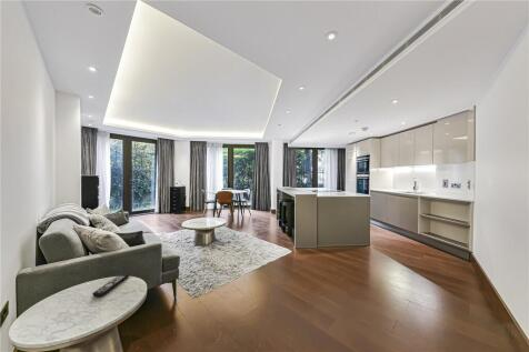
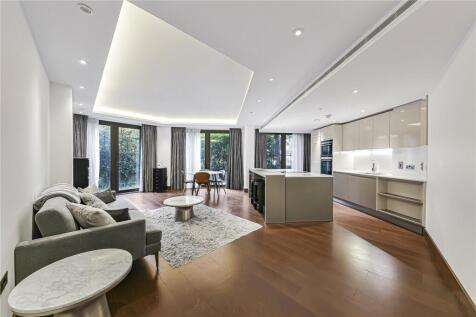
- remote control [91,272,131,298]
